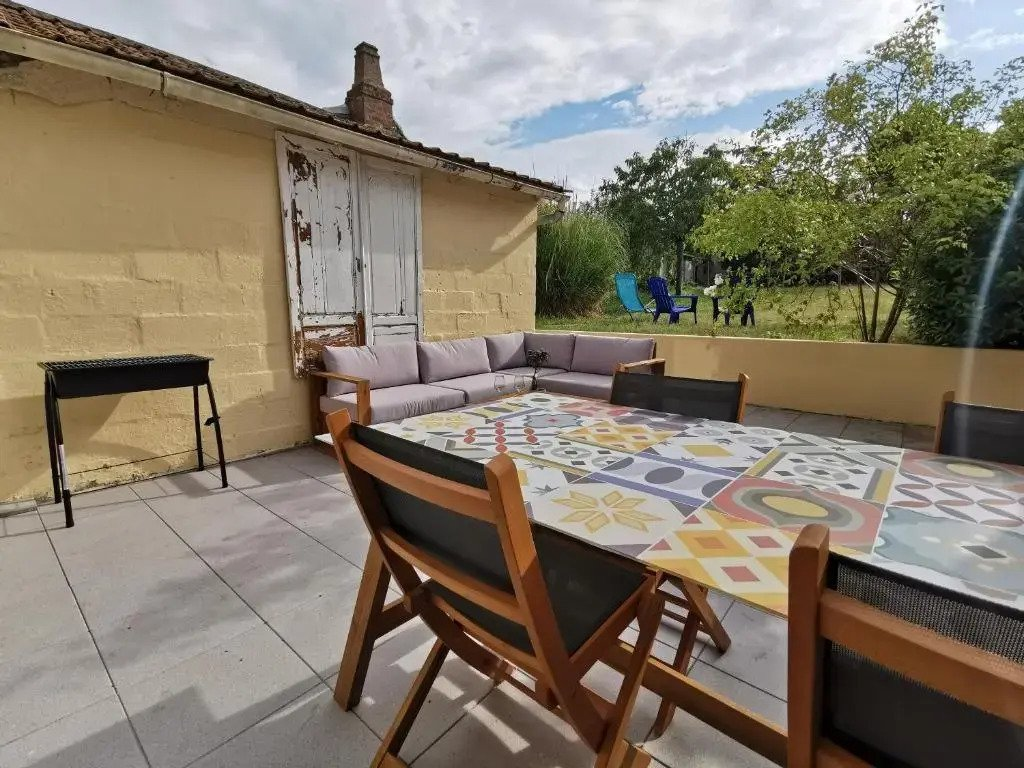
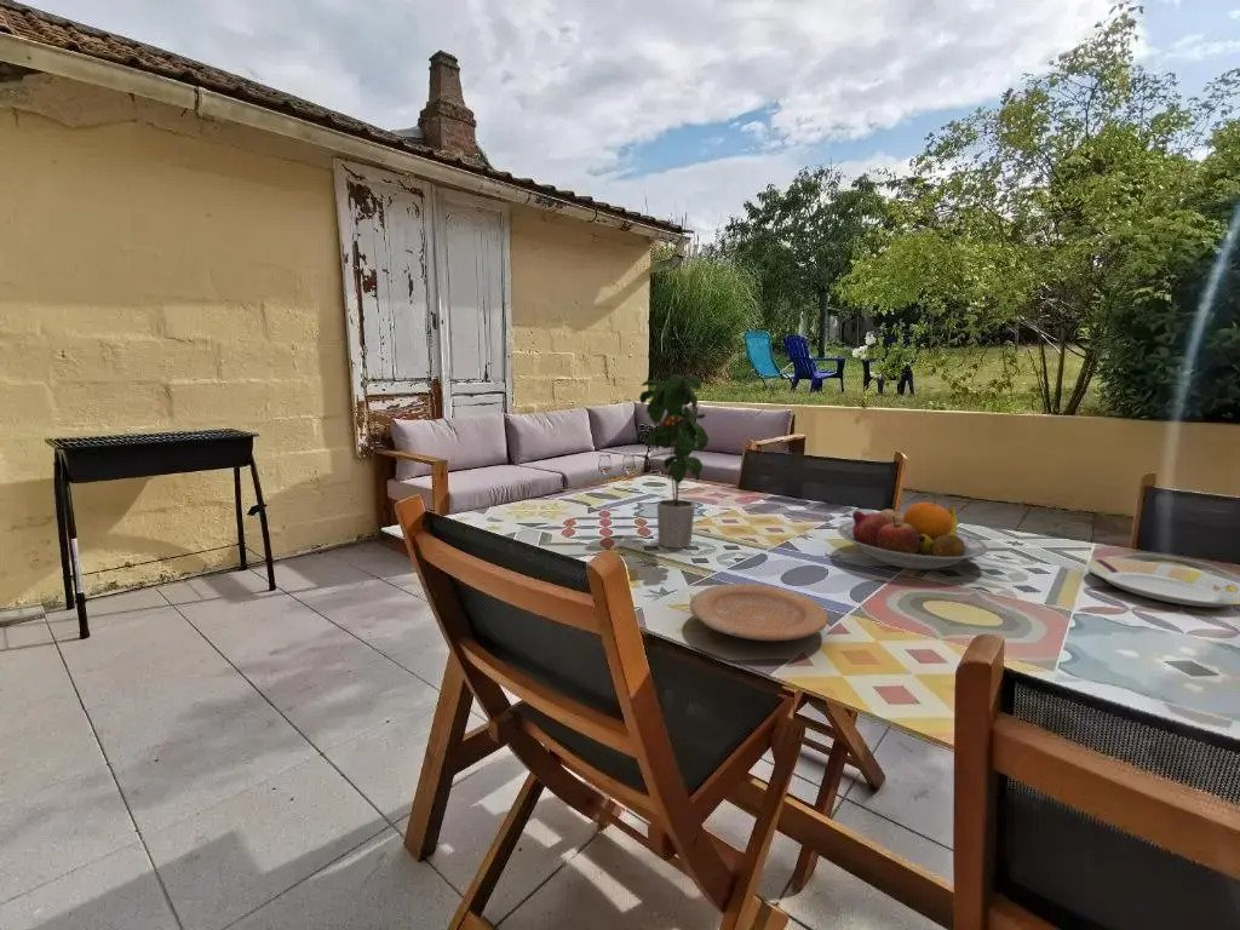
+ plate [1085,558,1240,608]
+ fruit bowl [837,499,988,570]
+ plate [689,582,829,642]
+ potted plant [638,369,710,550]
